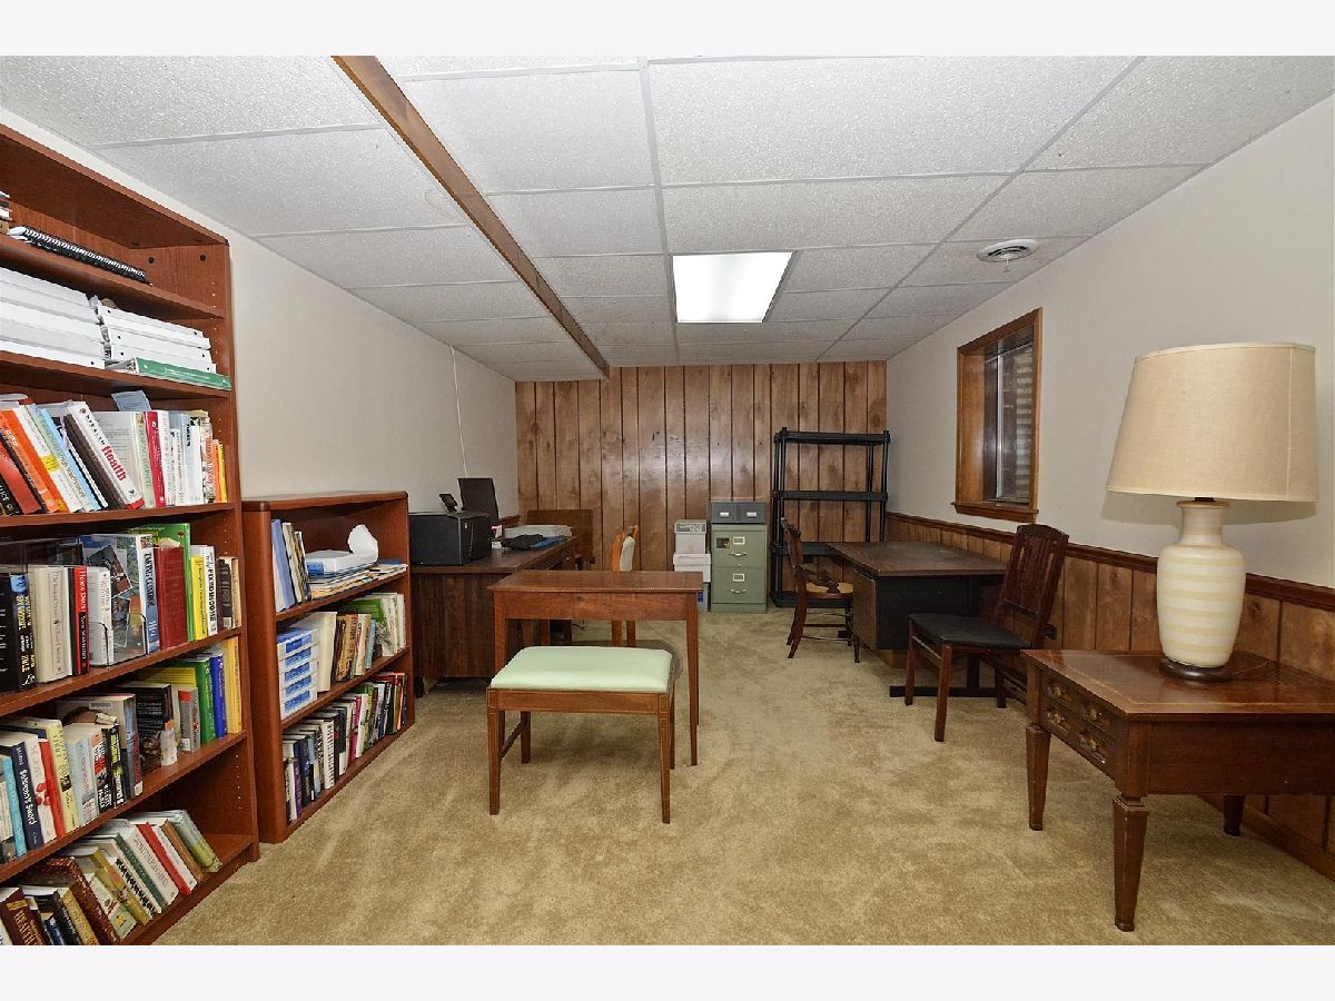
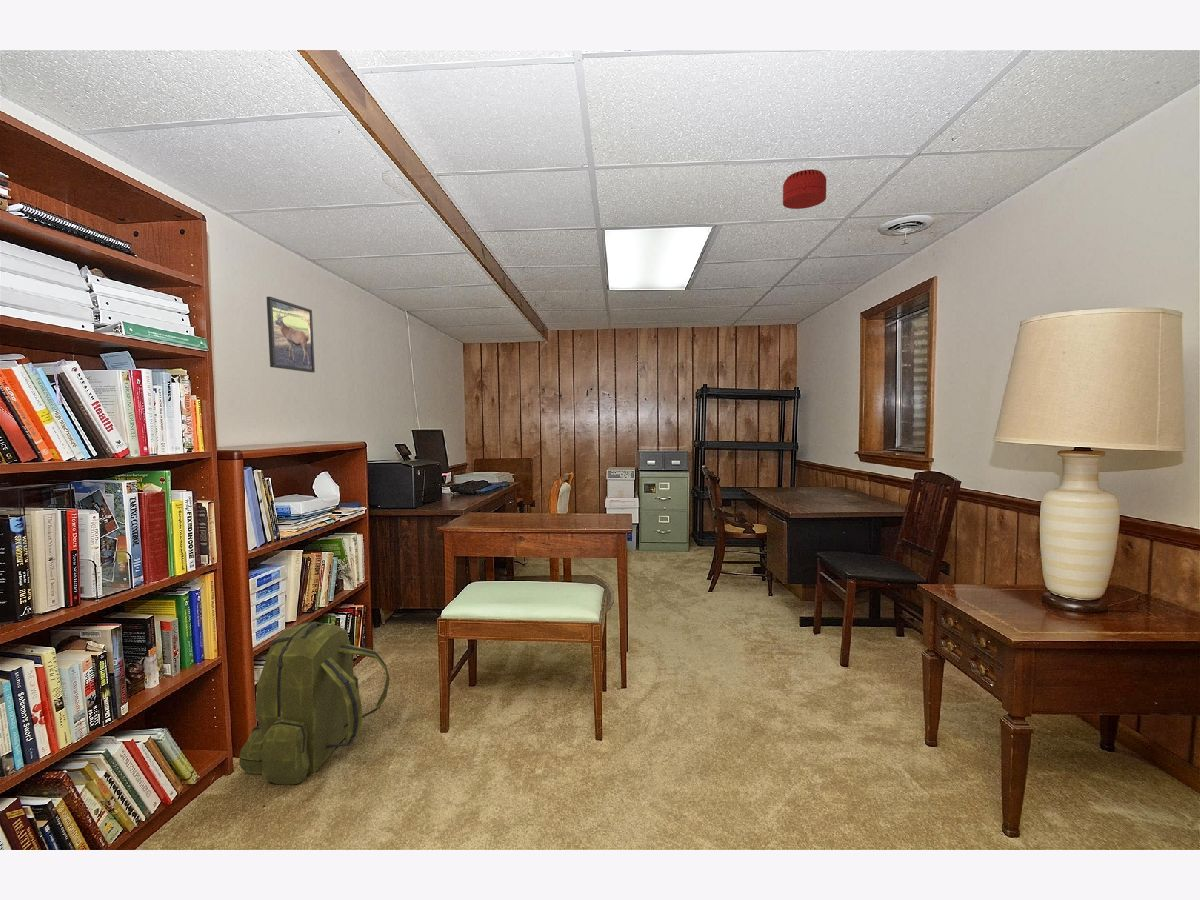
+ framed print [266,296,316,373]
+ smoke detector [782,169,827,210]
+ backpack [238,621,390,786]
